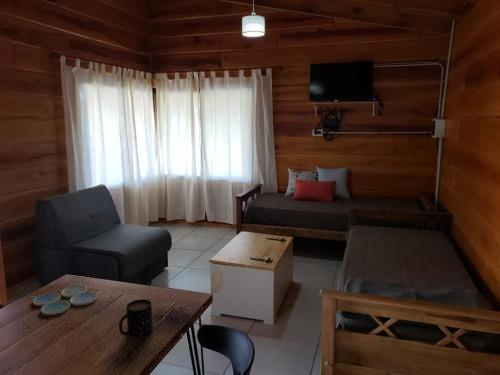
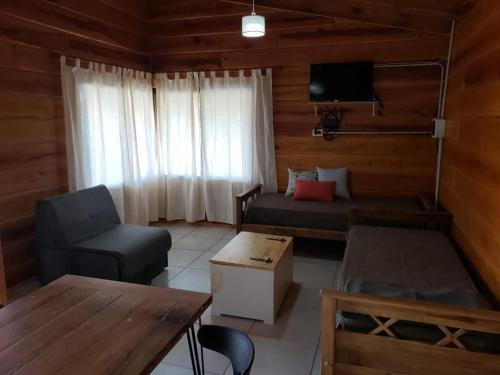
- mug [118,298,154,337]
- drink coaster [32,284,98,316]
